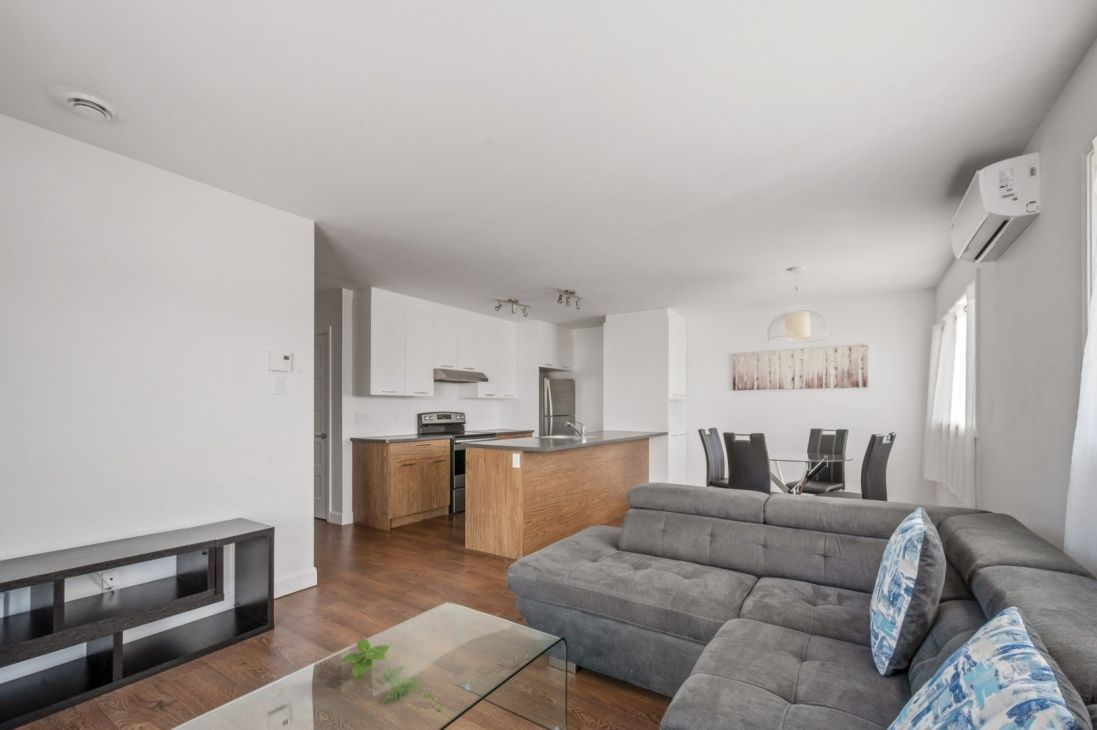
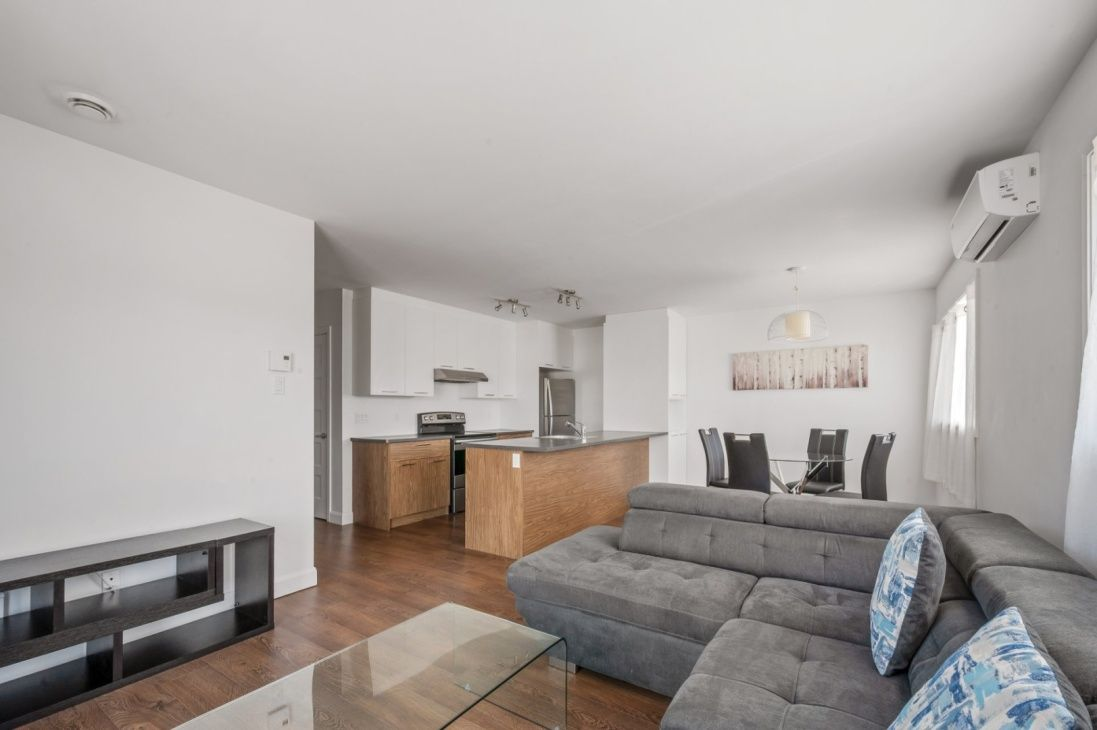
- plant [339,638,443,712]
